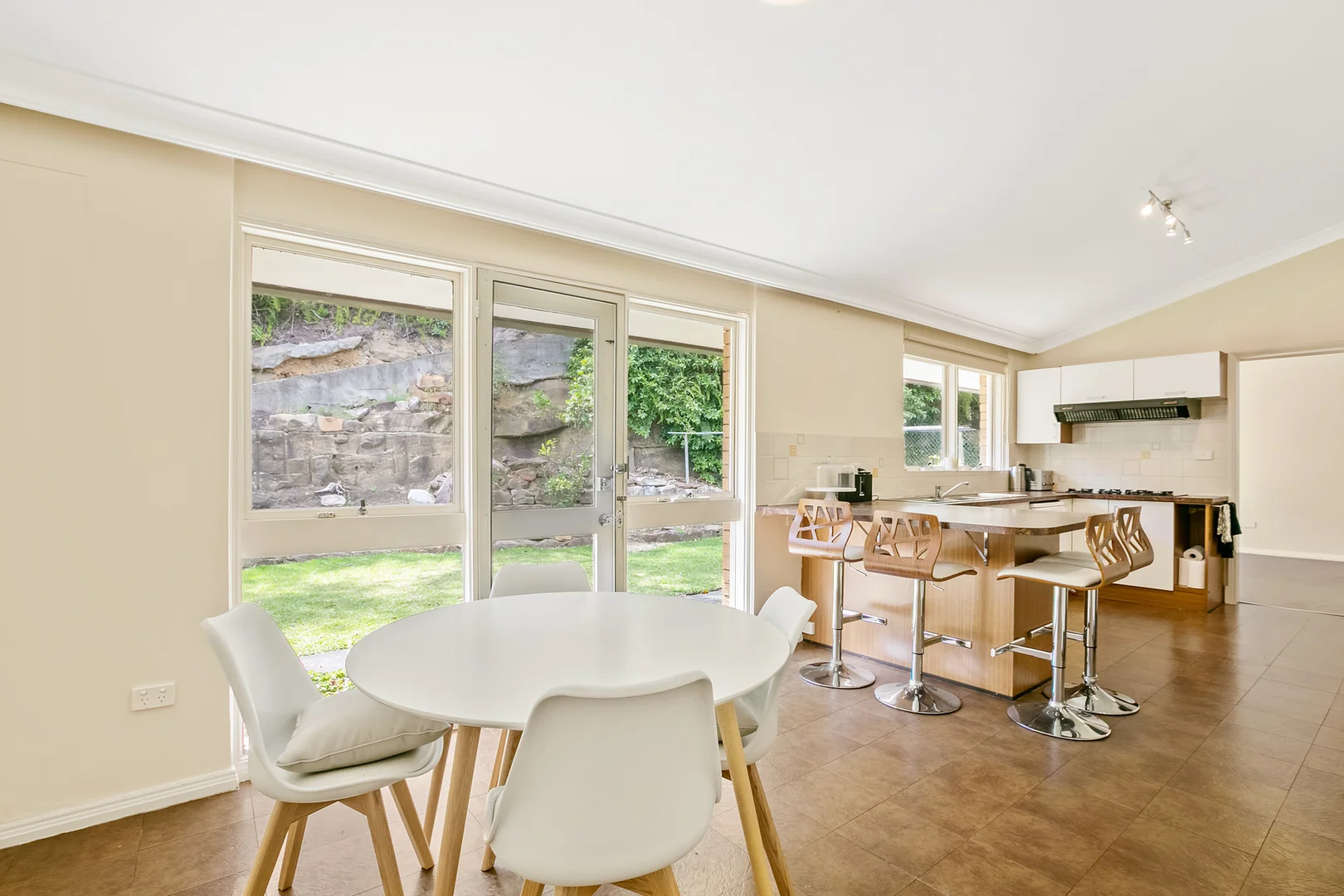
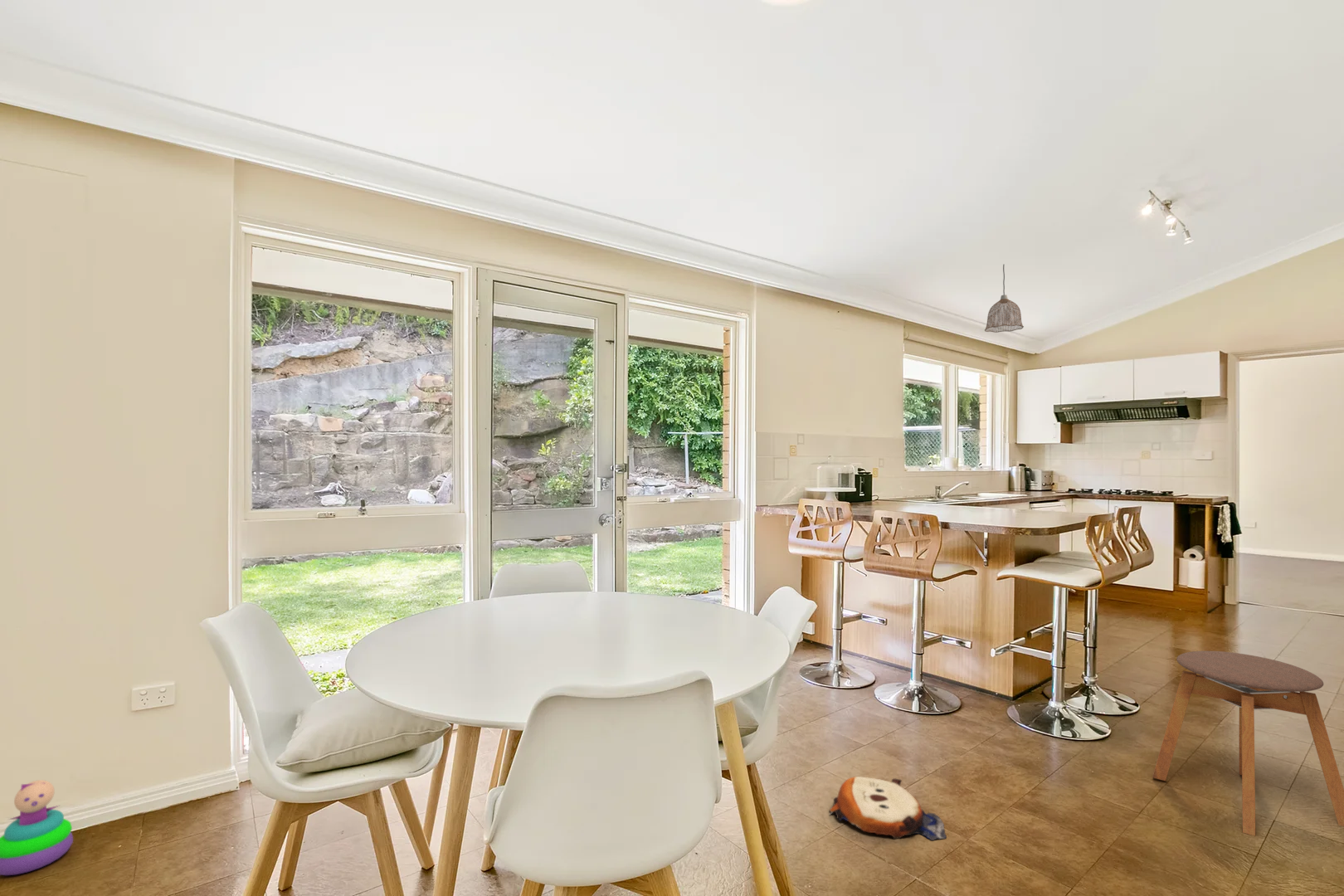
+ plush toy [828,776,947,841]
+ stool [1152,650,1344,837]
+ stacking toy [0,779,74,876]
+ pendant lamp [984,263,1025,334]
